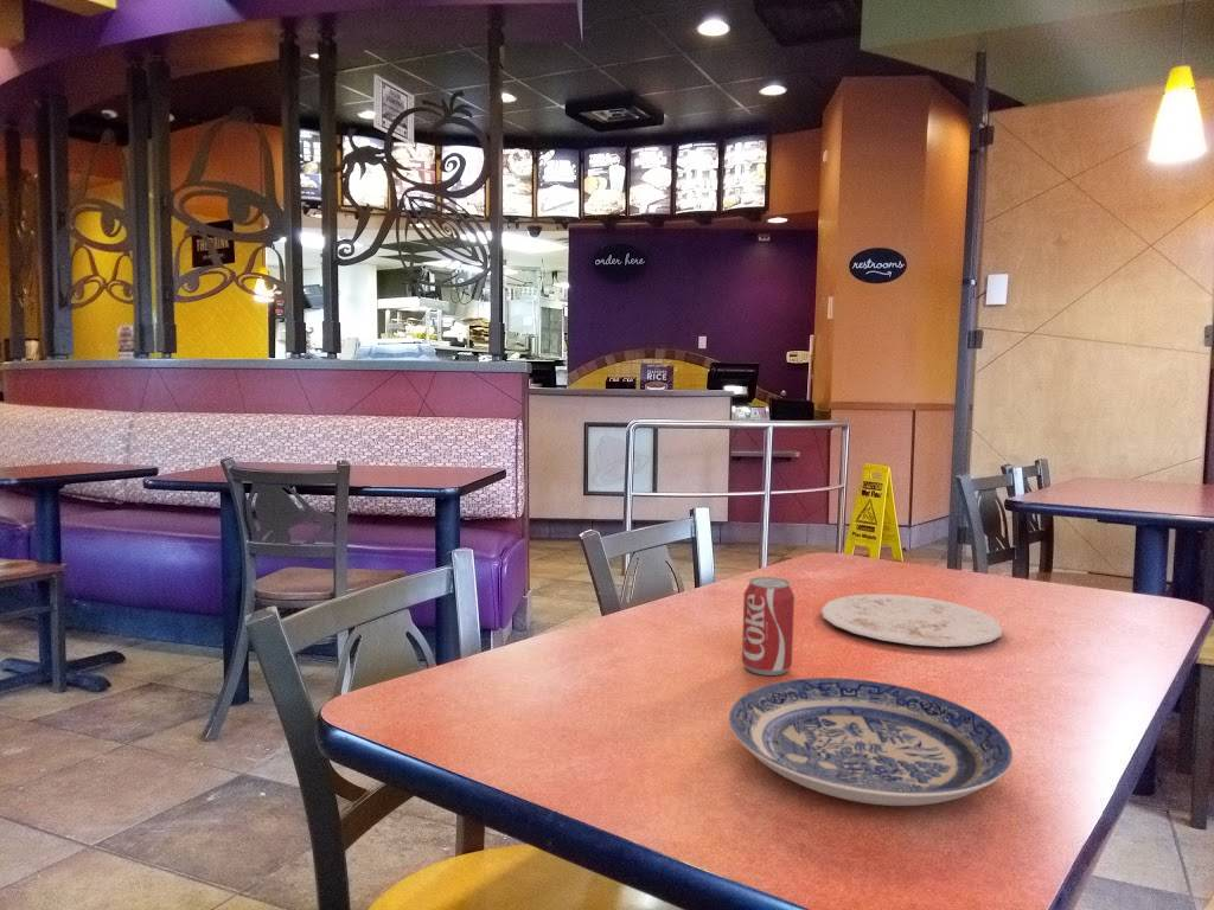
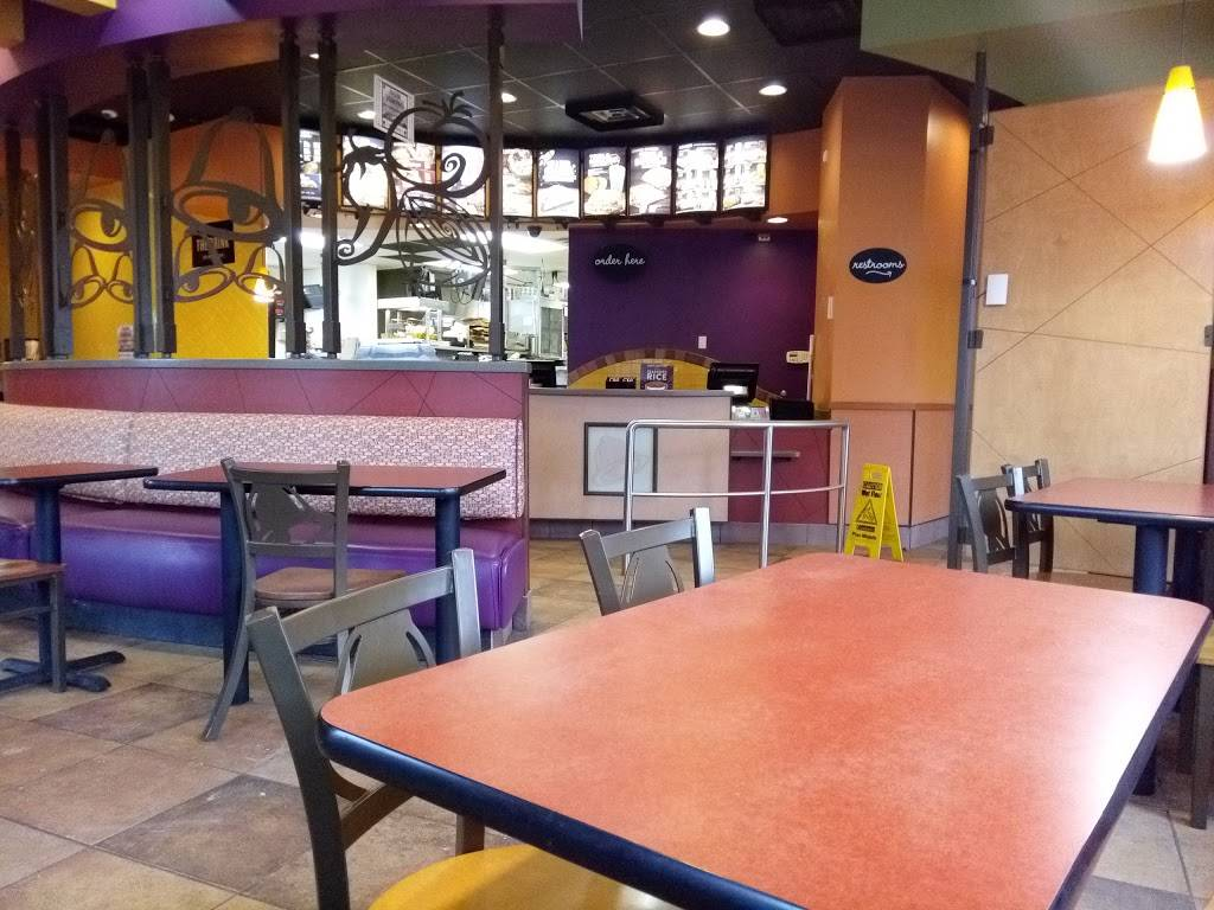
- plate [728,677,1014,807]
- plate [820,592,1004,648]
- beverage can [741,576,796,677]
